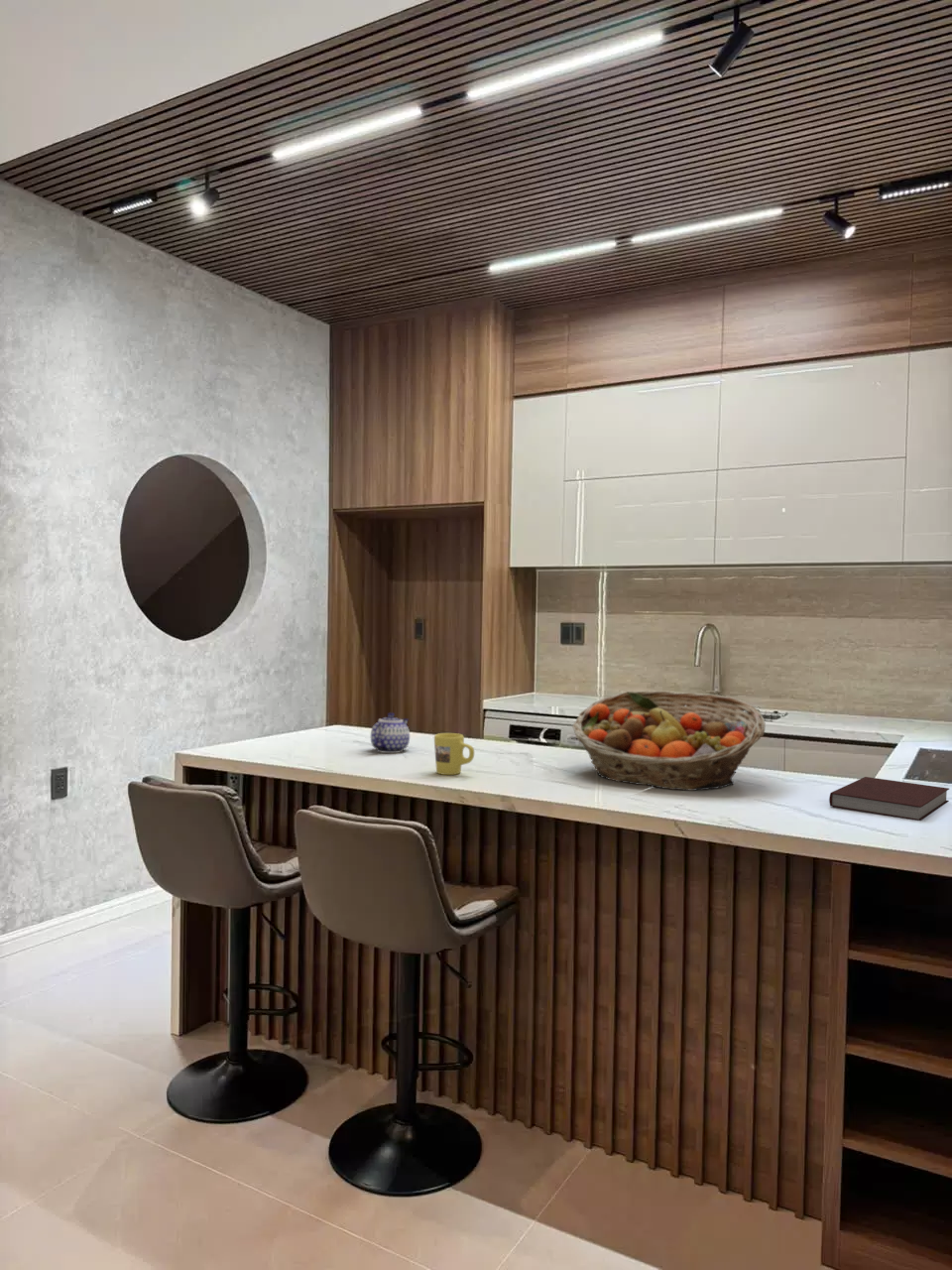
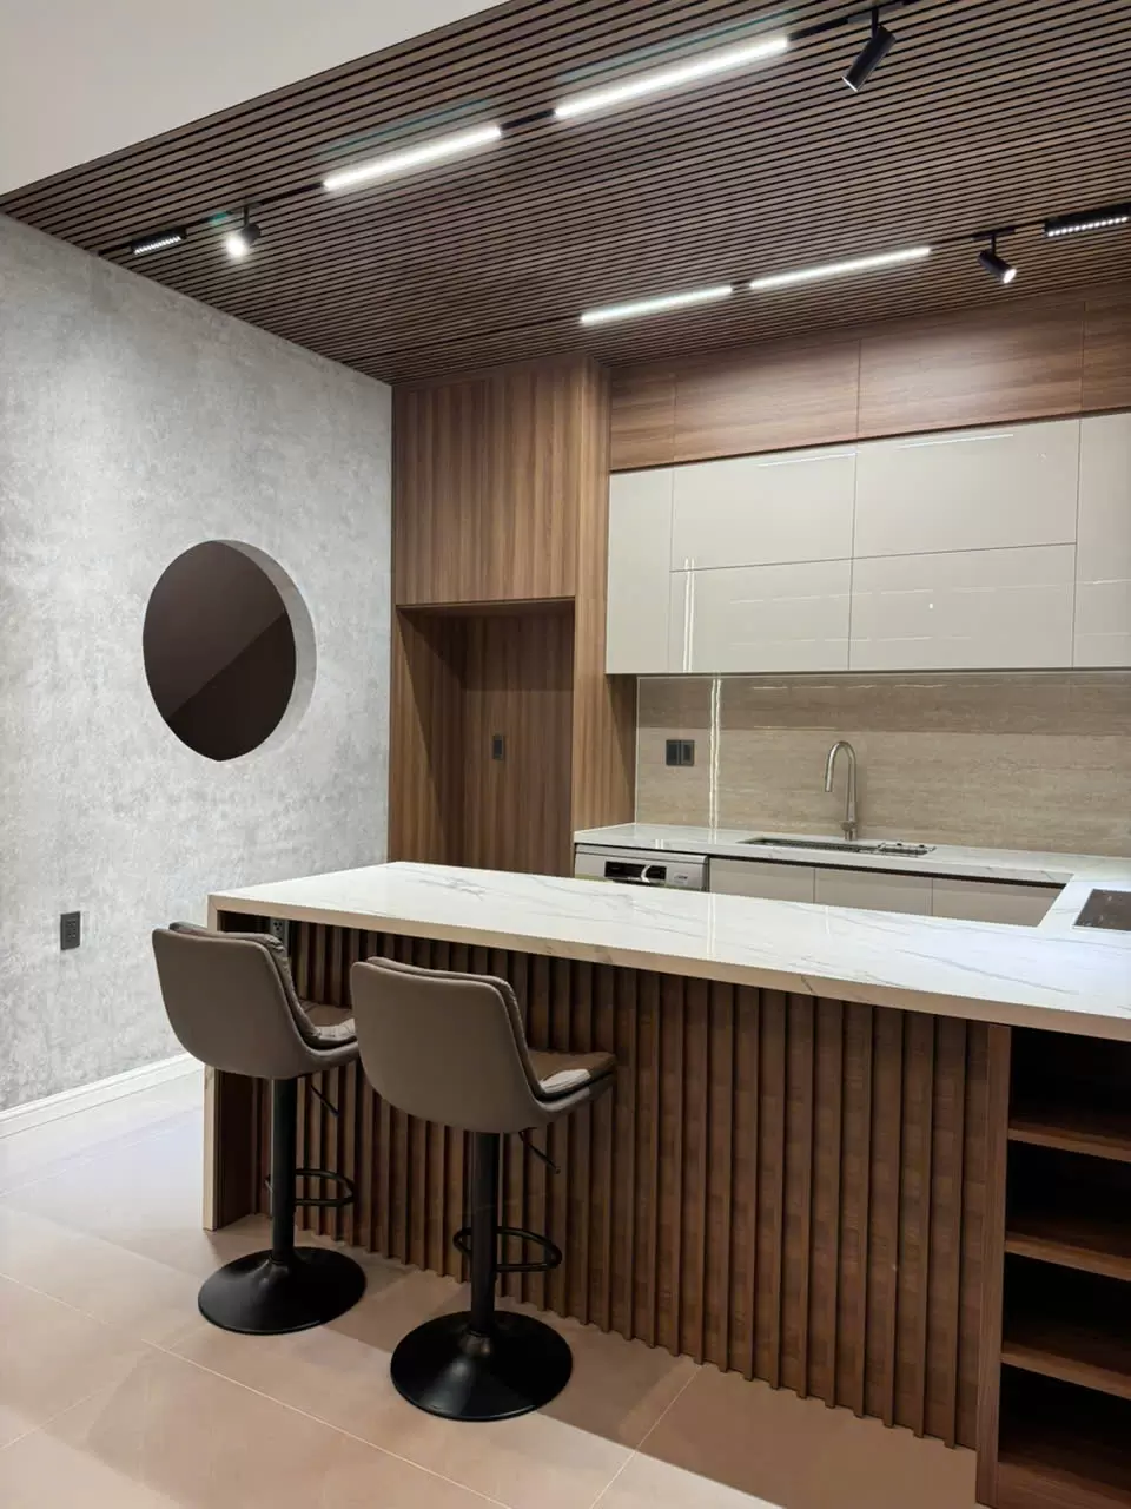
- notebook [828,776,950,822]
- teapot [370,711,411,754]
- fruit basket [571,690,767,792]
- mug [433,732,475,776]
